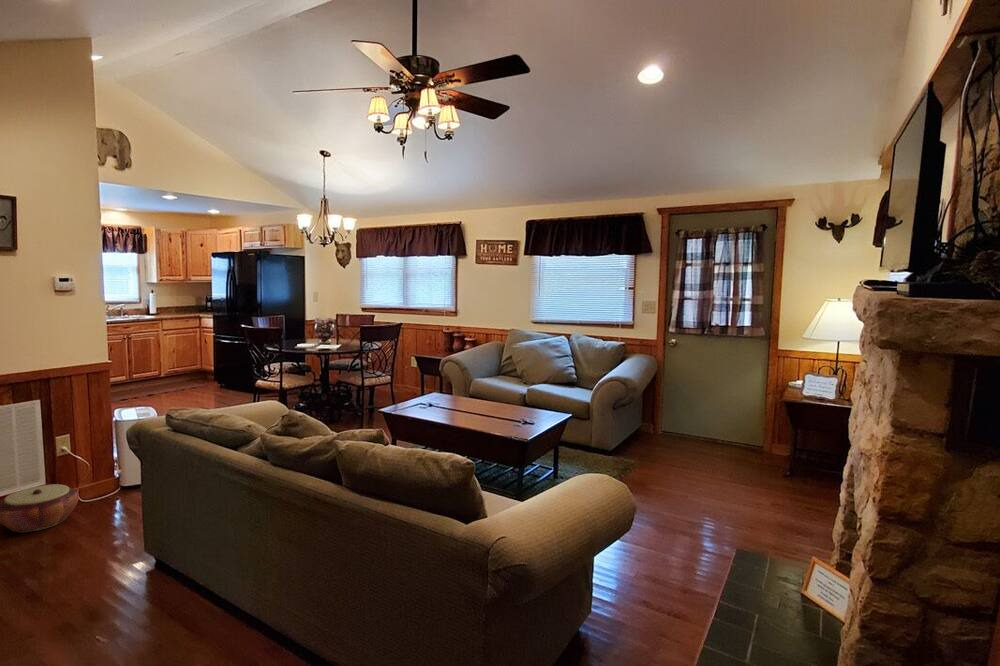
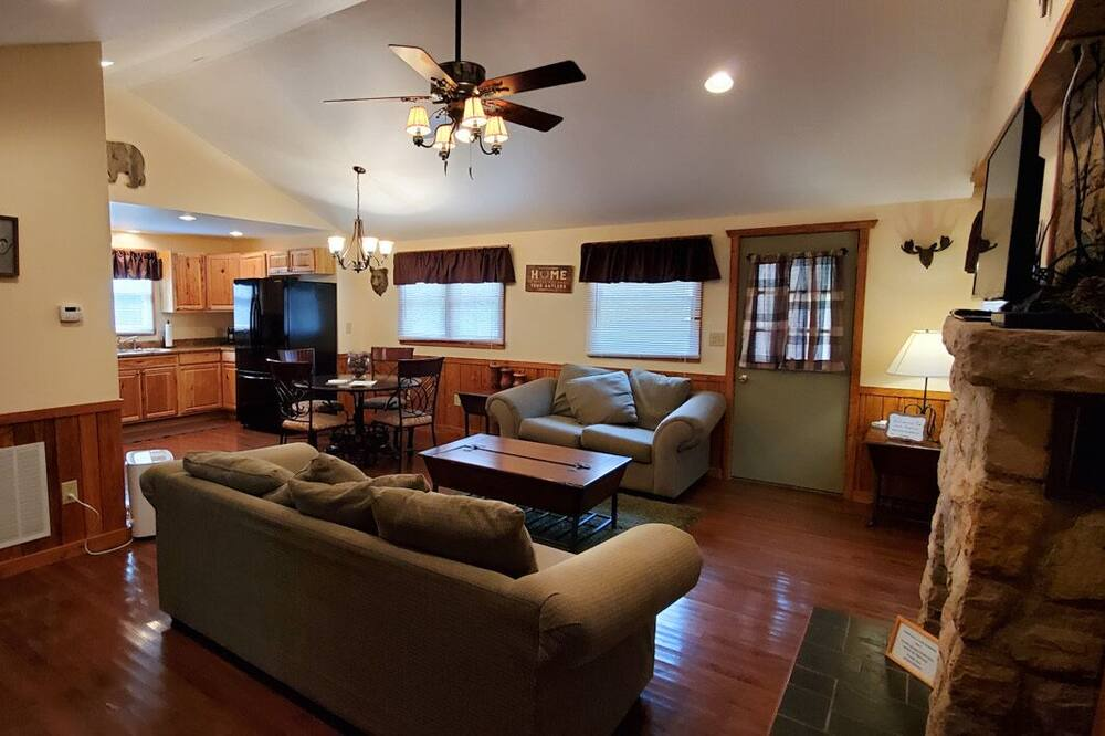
- woven basket [0,483,80,533]
